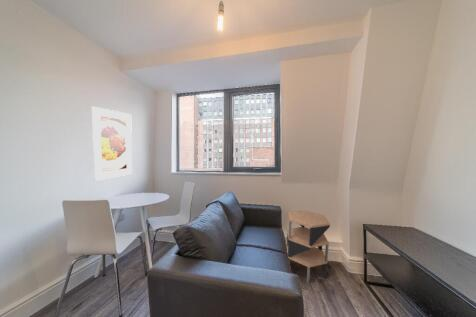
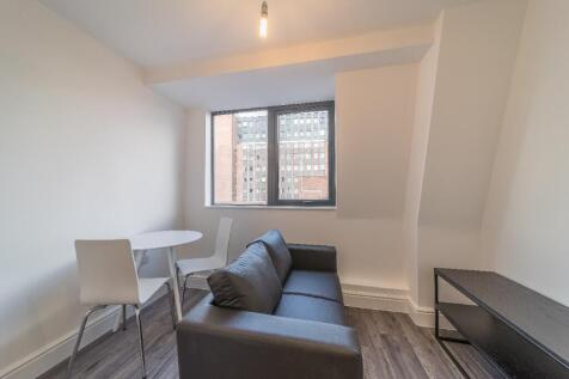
- side table [285,209,331,284]
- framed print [91,106,133,182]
